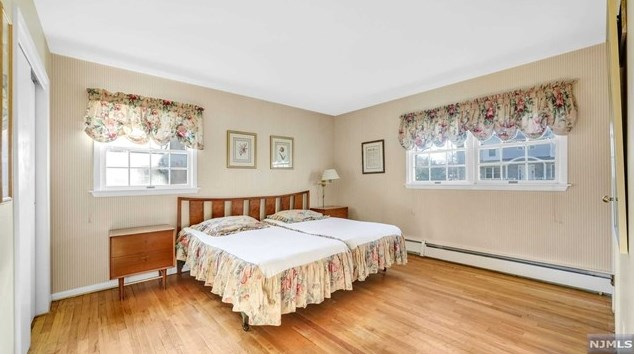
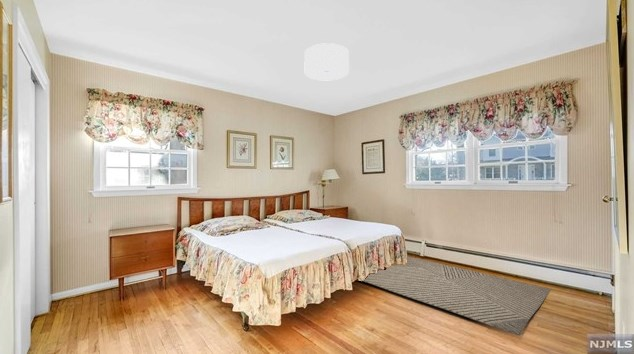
+ rug [363,255,552,336]
+ ceiling light [303,42,350,81]
